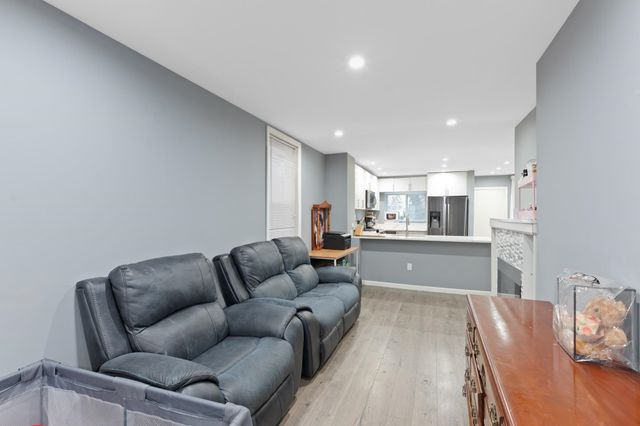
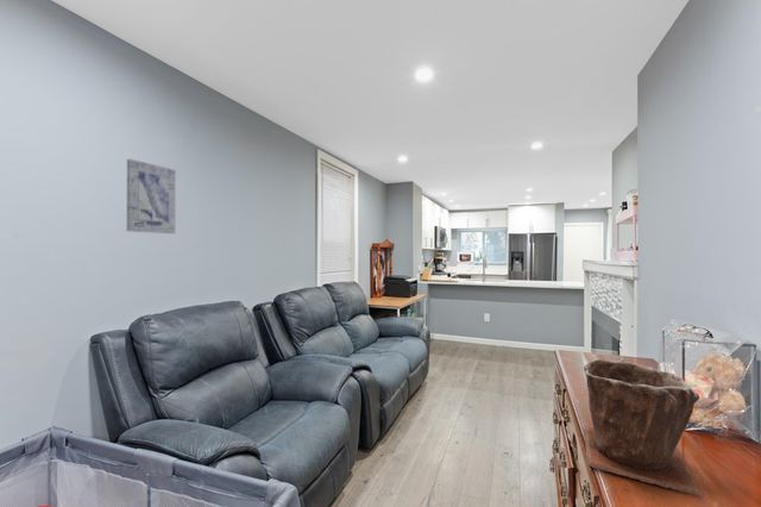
+ plant pot [583,358,703,496]
+ wall art [126,158,177,234]
